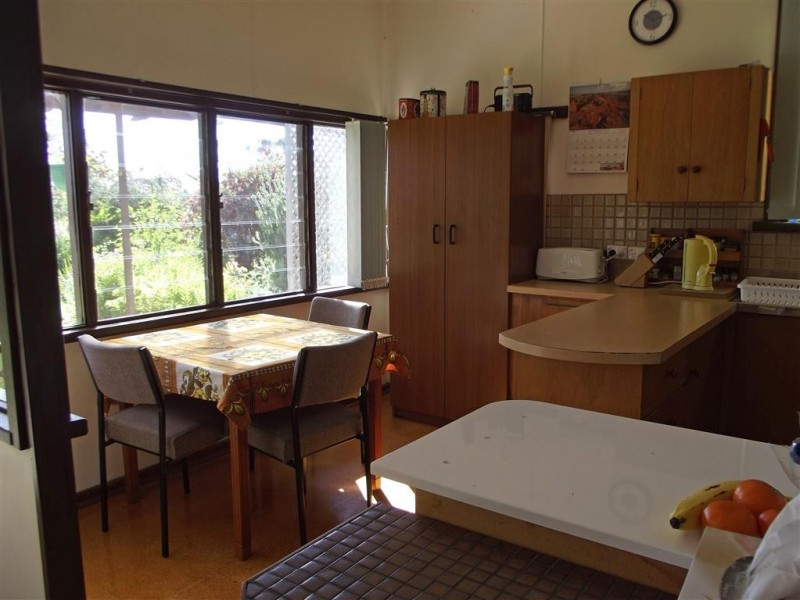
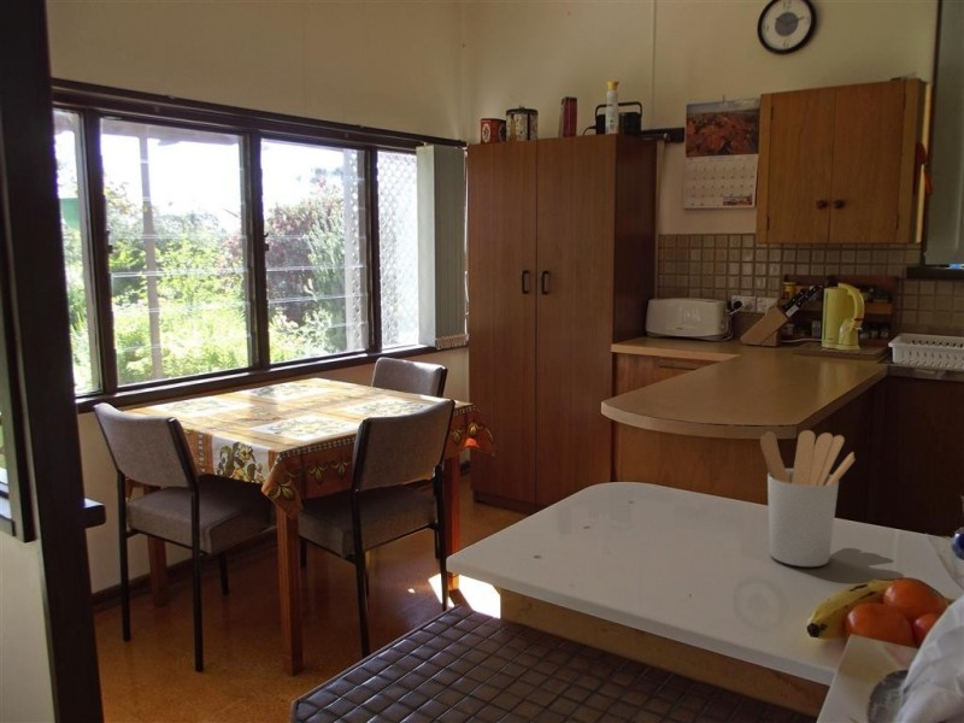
+ utensil holder [759,429,857,568]
